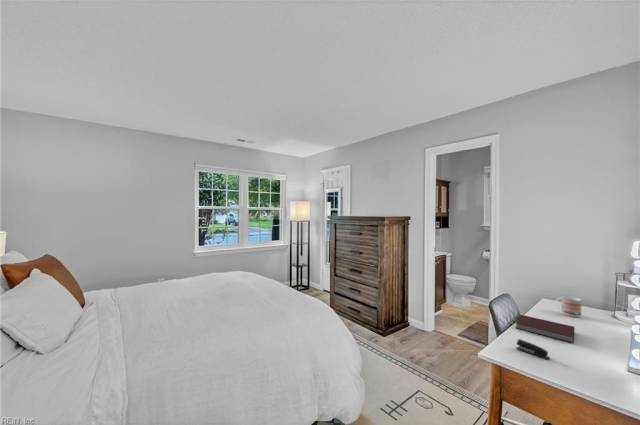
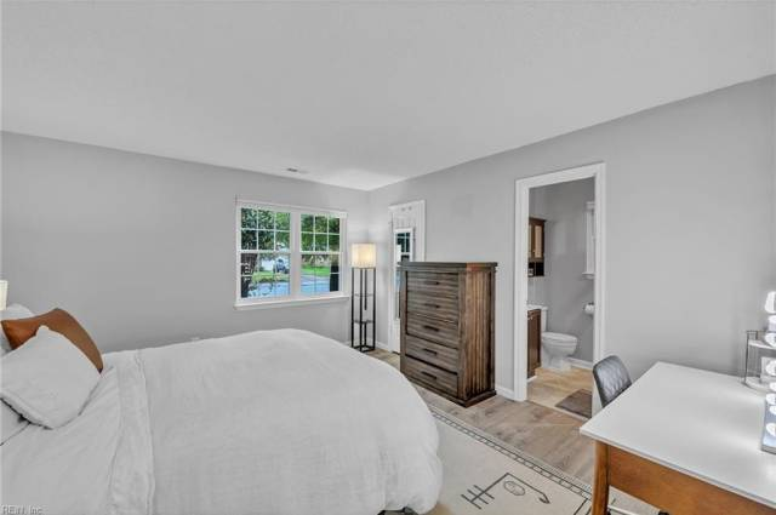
- stapler [515,338,551,360]
- mug [555,295,582,318]
- notebook [515,314,575,344]
